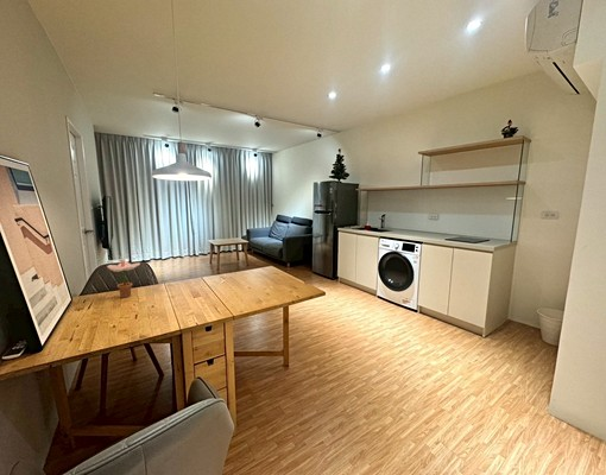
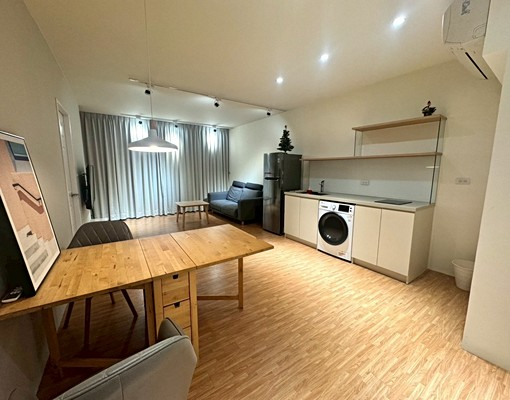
- flower [106,252,141,299]
